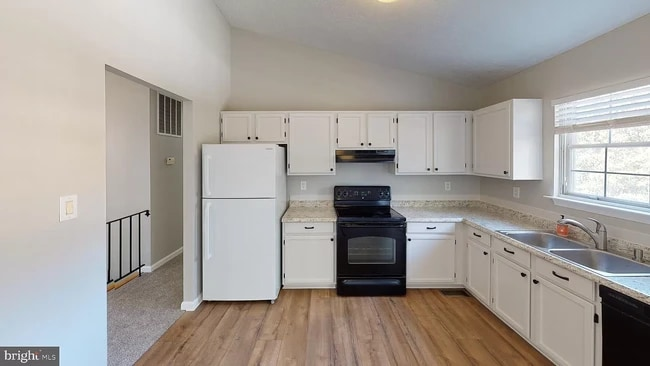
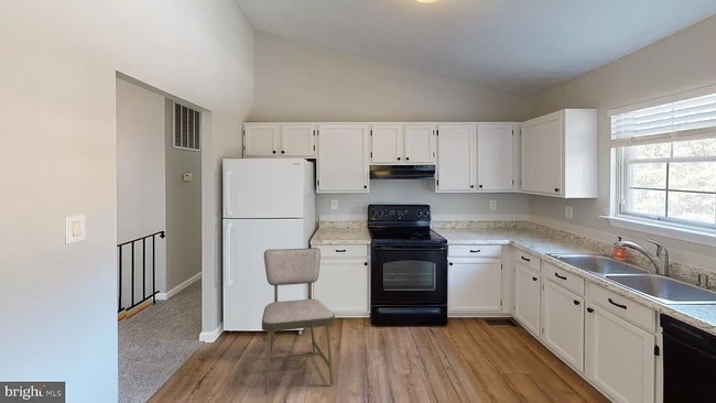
+ dining chair [261,247,336,395]
